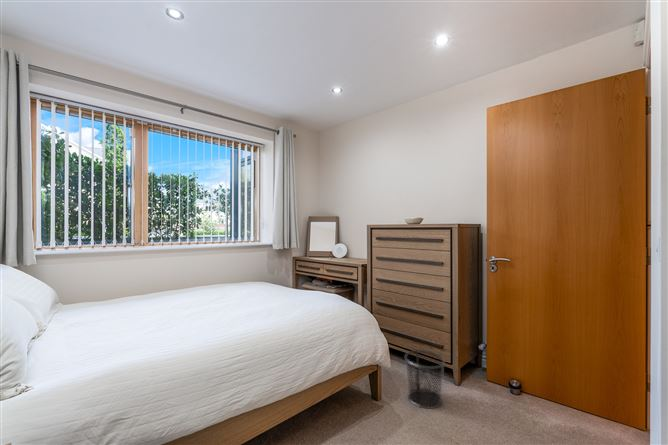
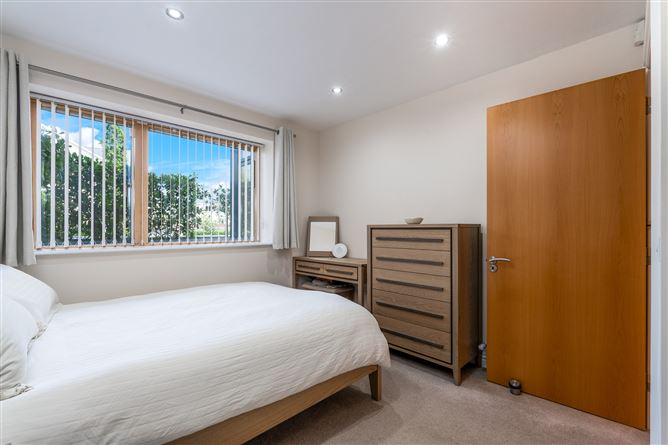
- waste bin [404,349,446,410]
